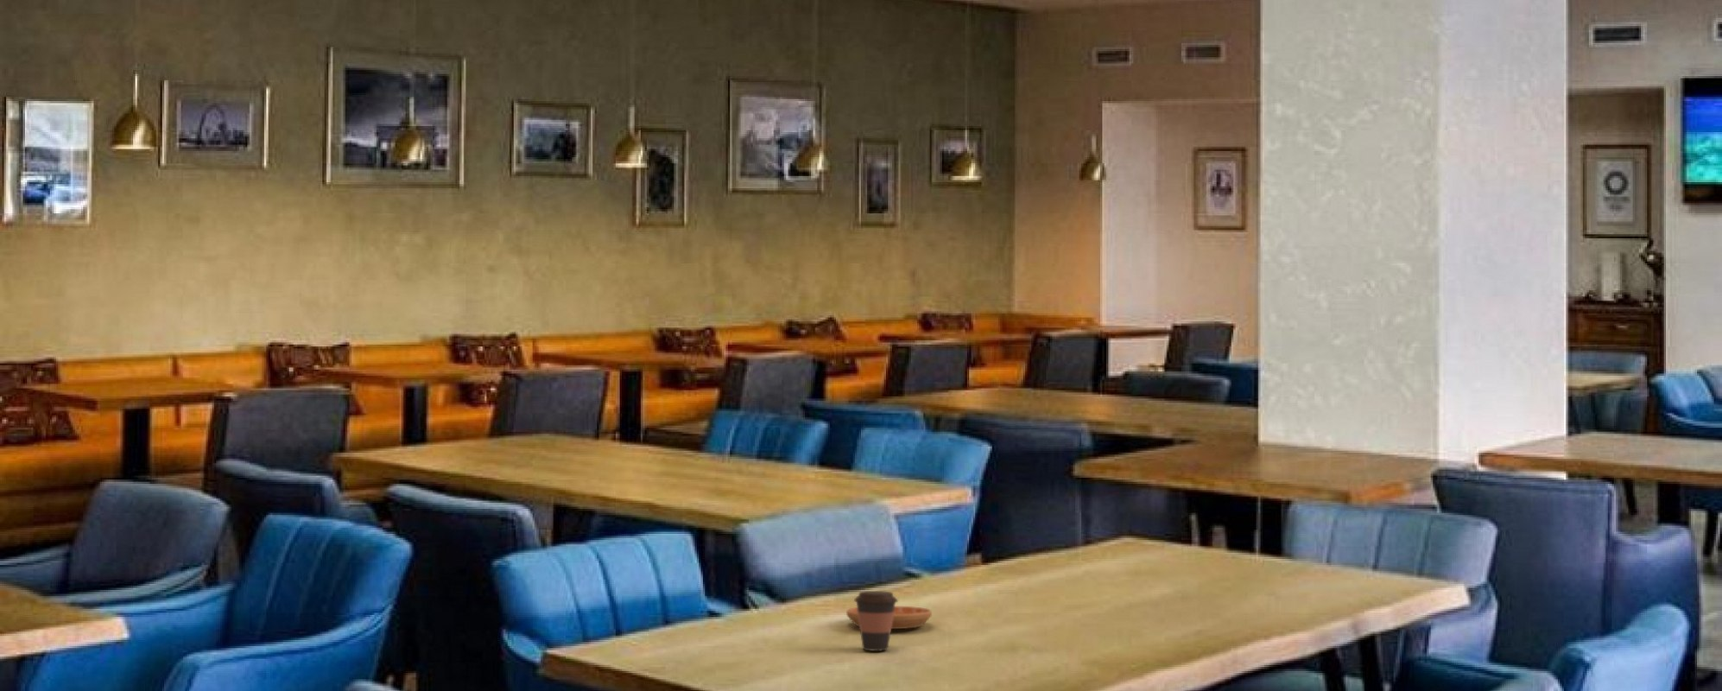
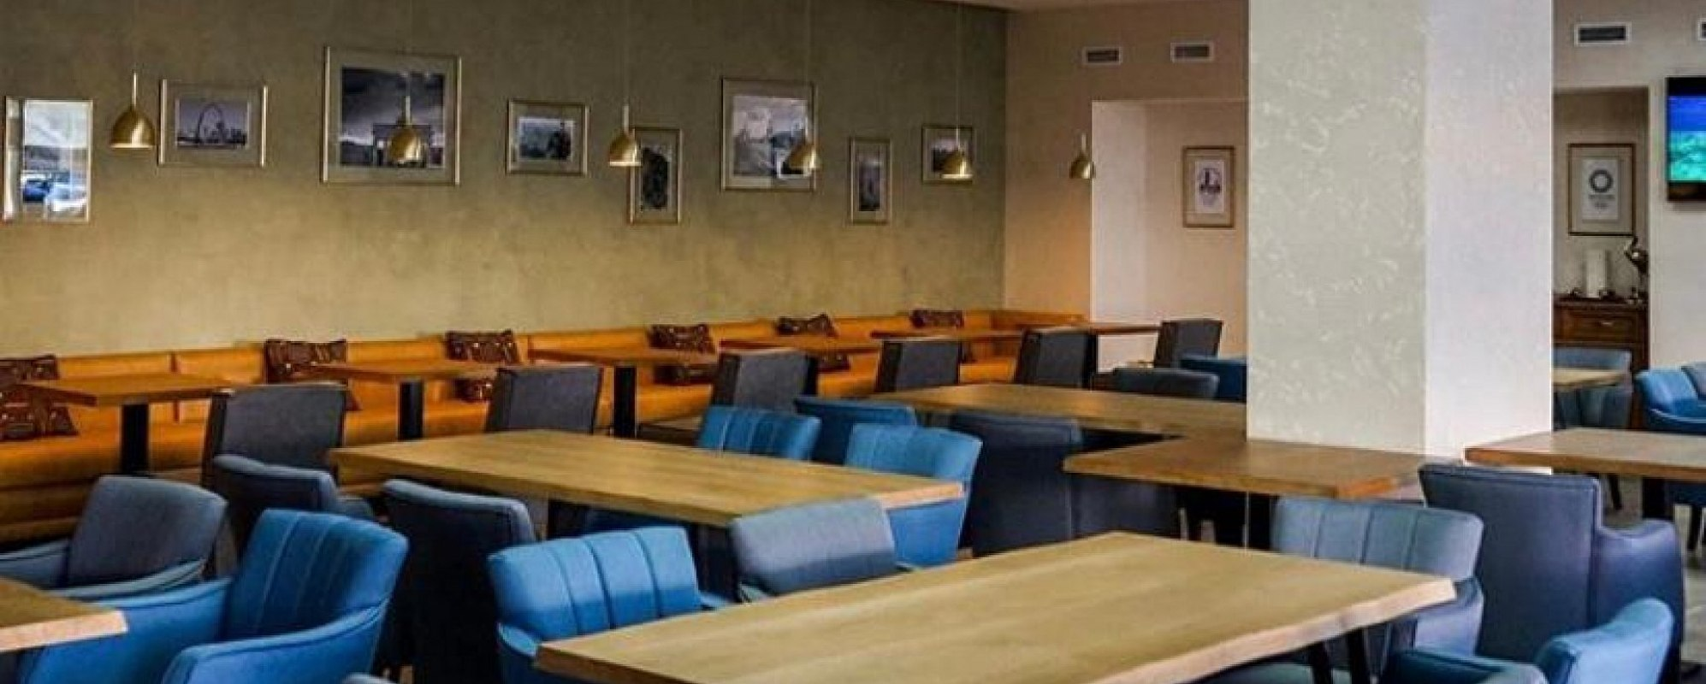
- coffee cup [853,590,899,651]
- saucer [846,605,932,629]
